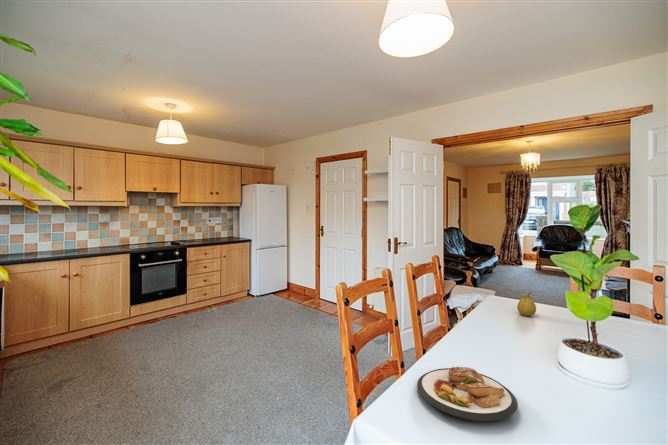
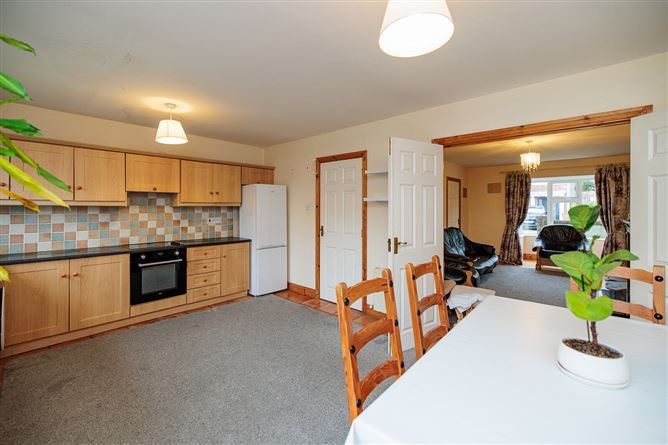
- fruit [516,292,537,317]
- plate [416,366,519,423]
